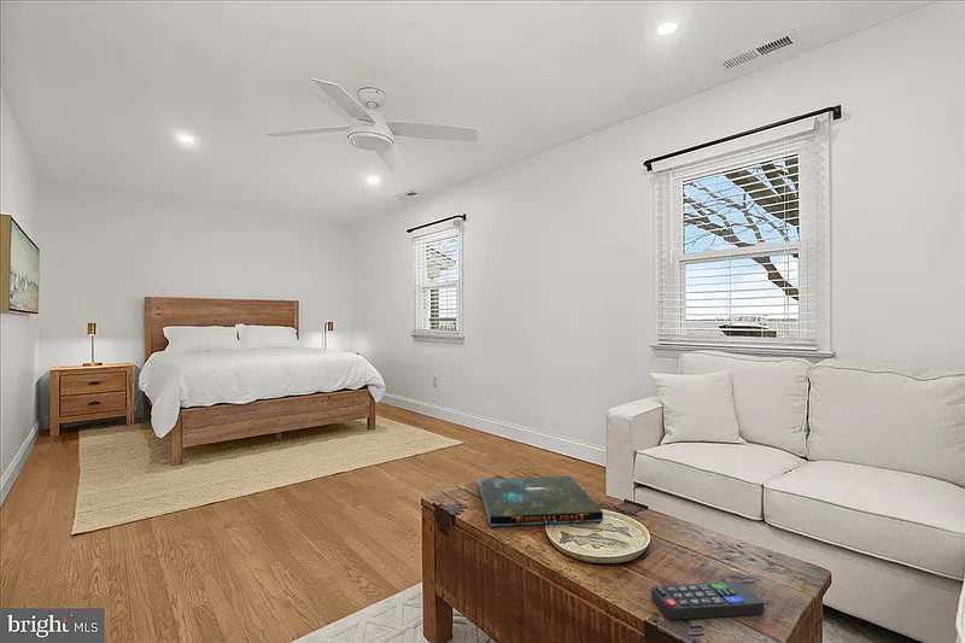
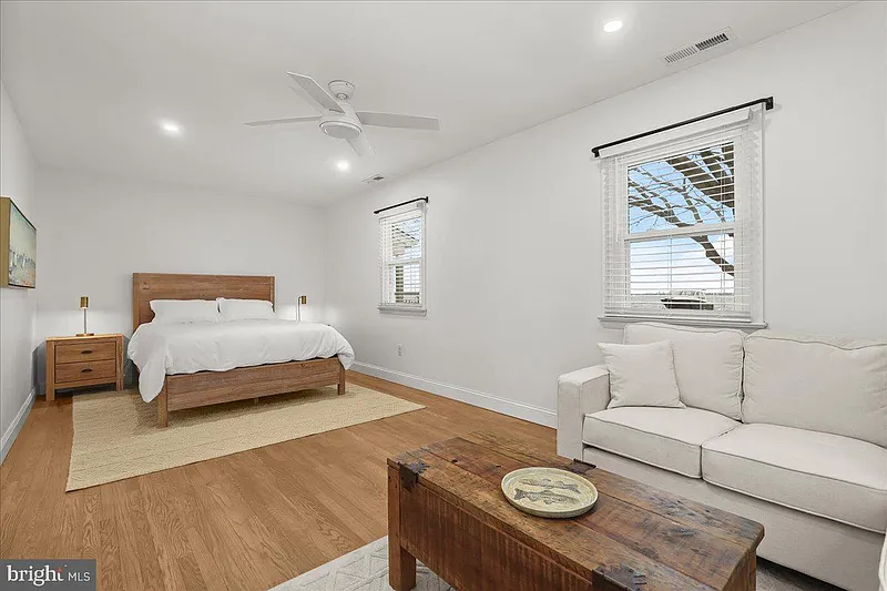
- remote control [650,580,765,620]
- board game [478,475,604,527]
